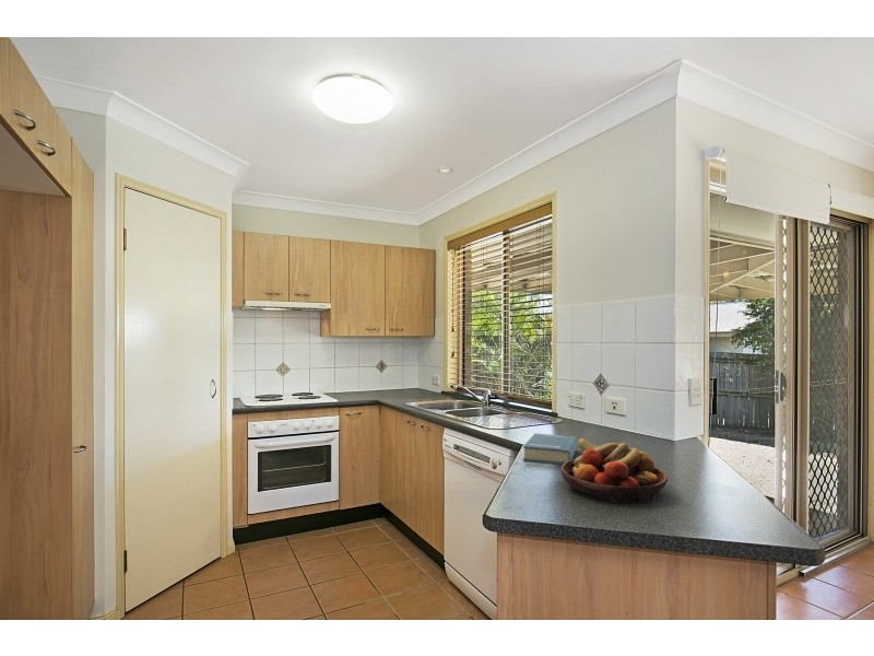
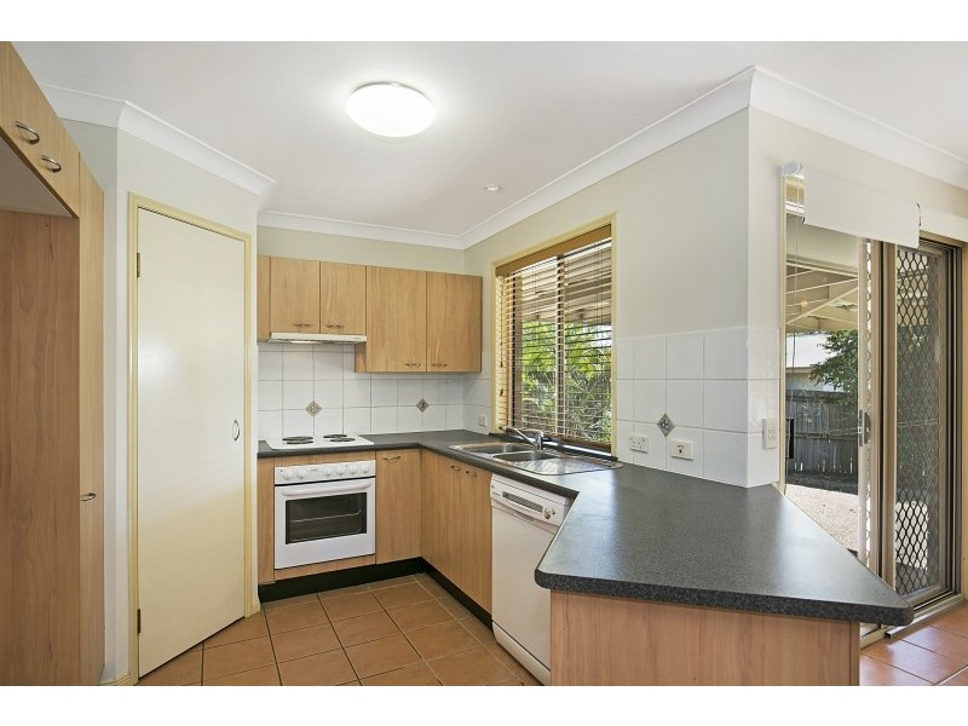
- book [522,432,578,466]
- fruit bowl [560,437,669,504]
